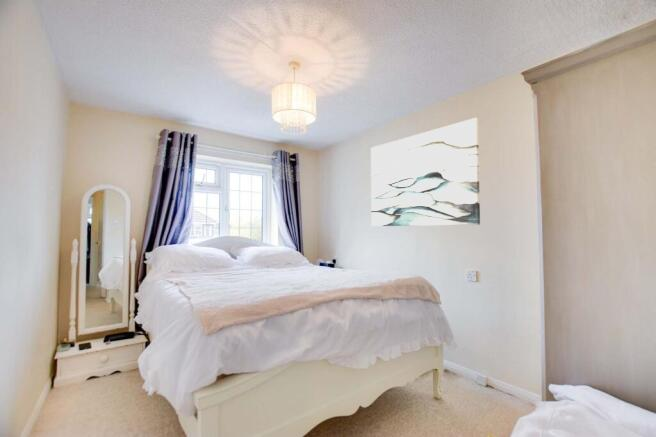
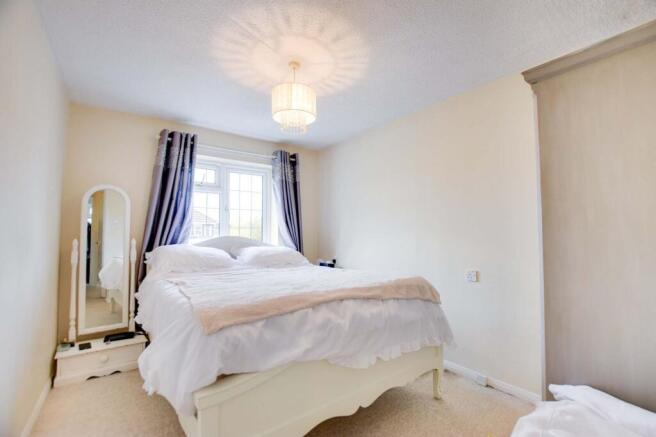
- wall art [370,117,481,227]
